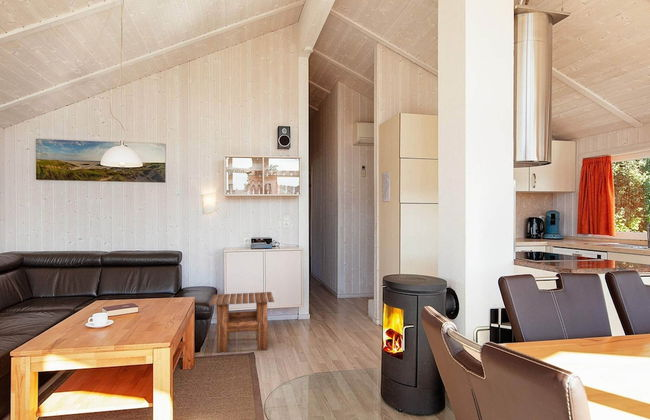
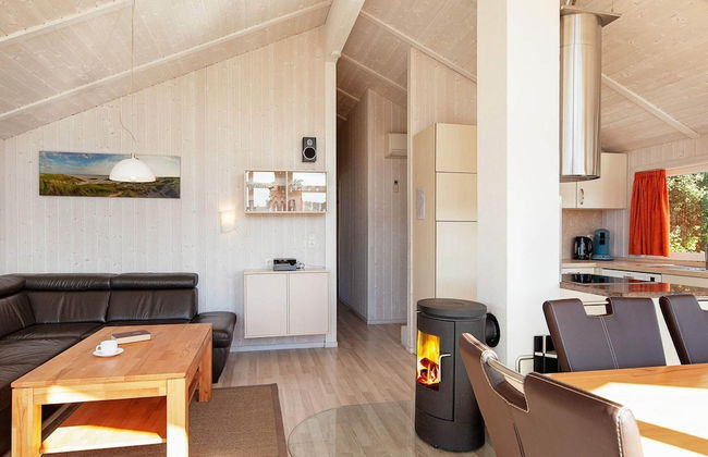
- side table [208,291,275,354]
